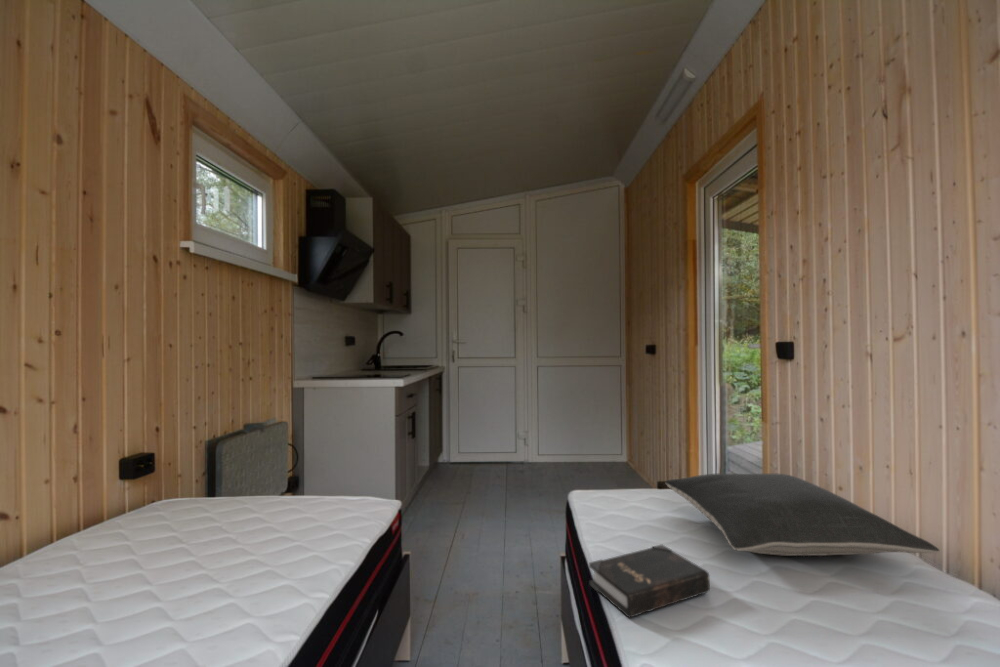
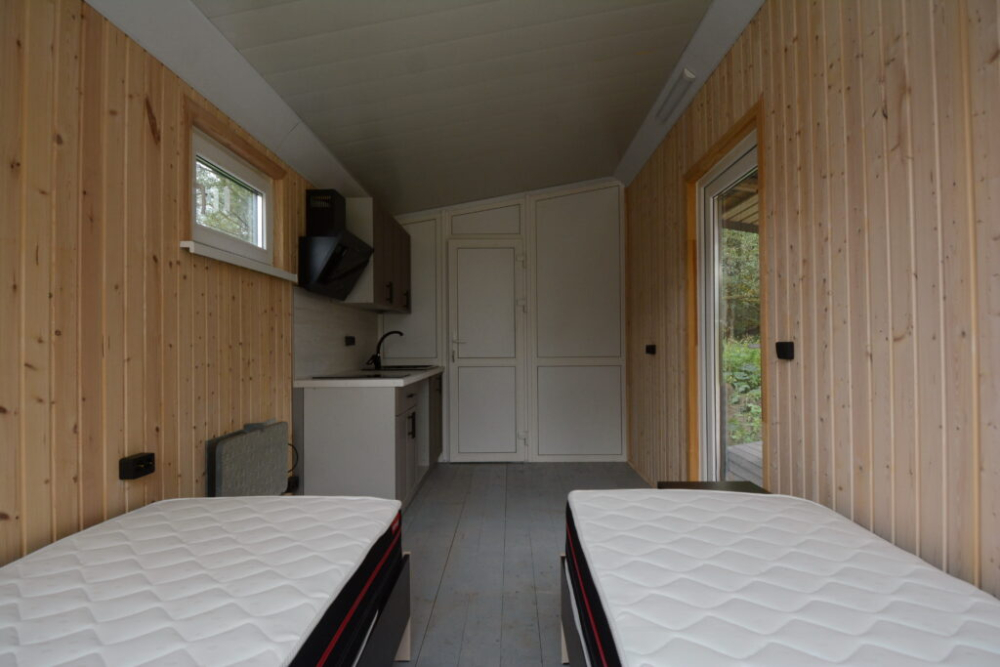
- hardback book [588,543,711,619]
- pillow [664,472,941,557]
